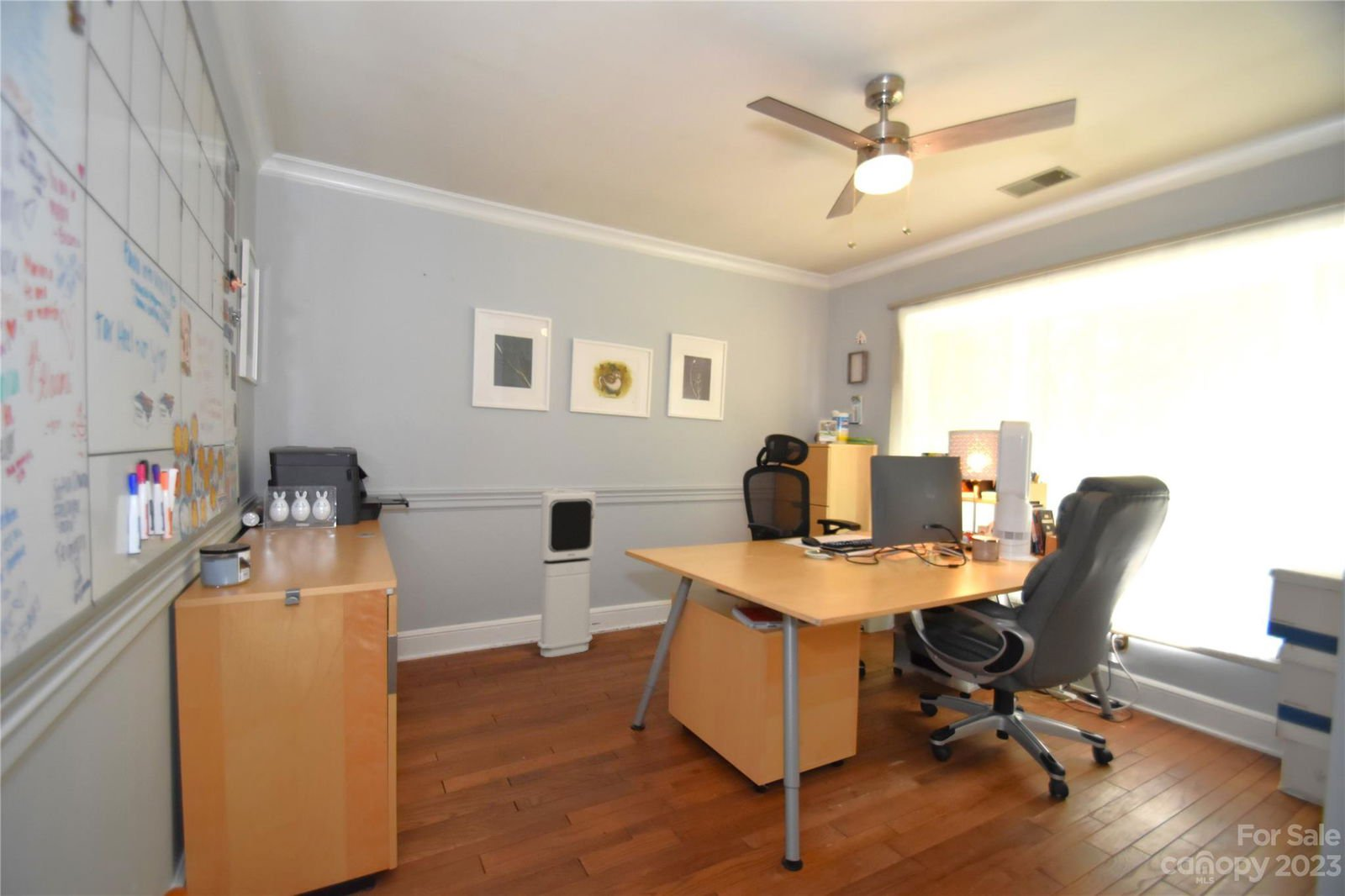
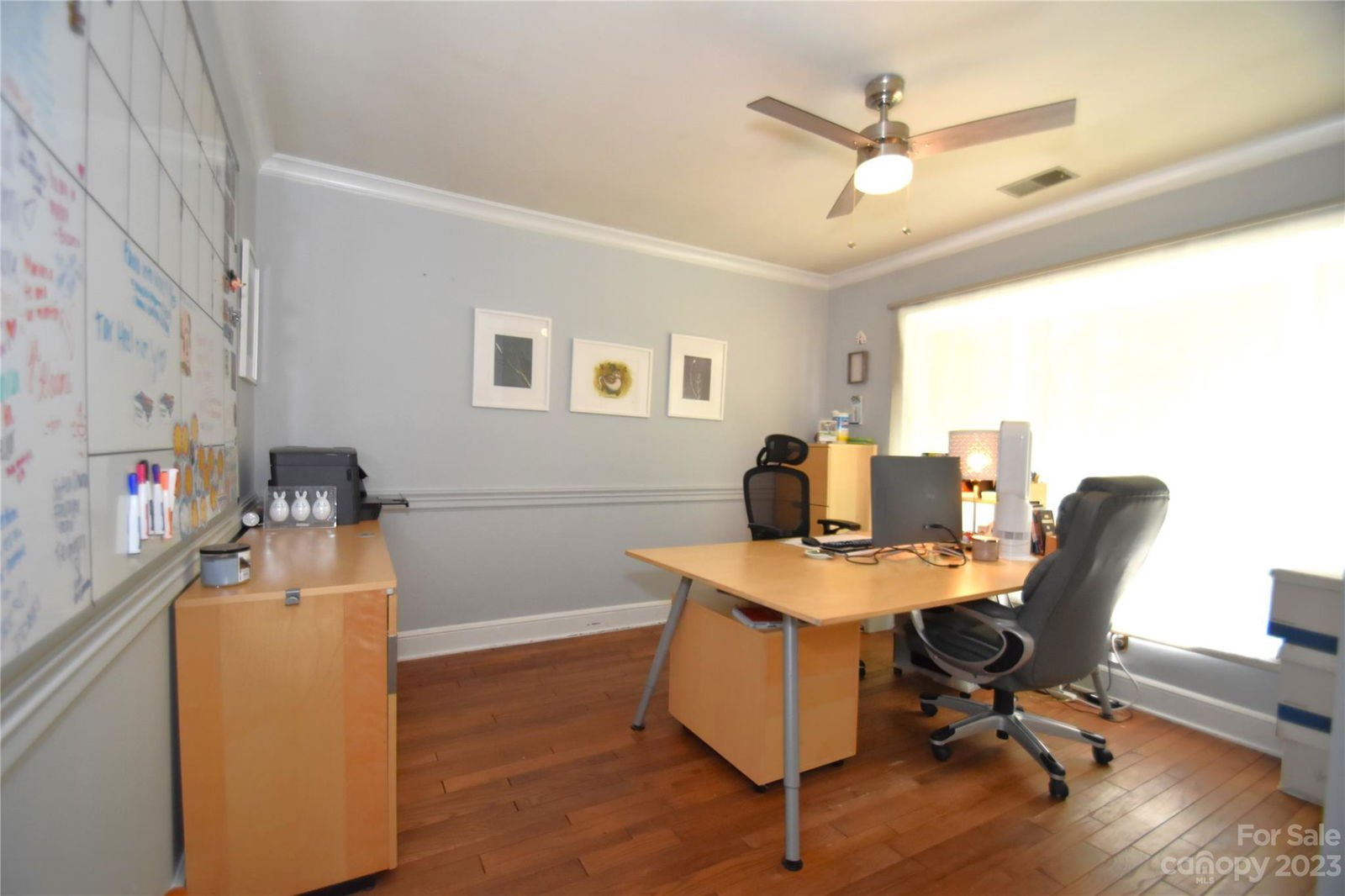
- air purifier [537,487,597,658]
